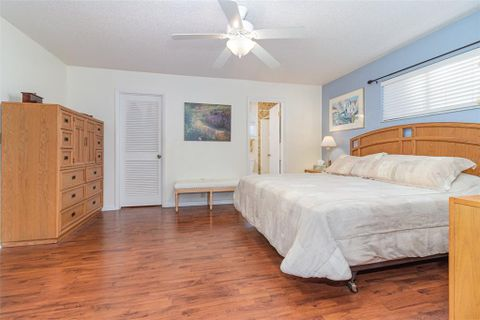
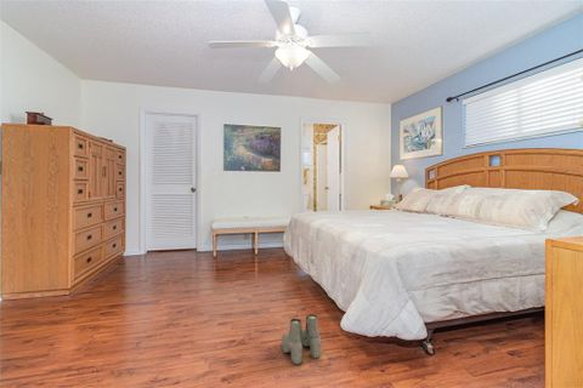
+ boots [281,313,322,366]
